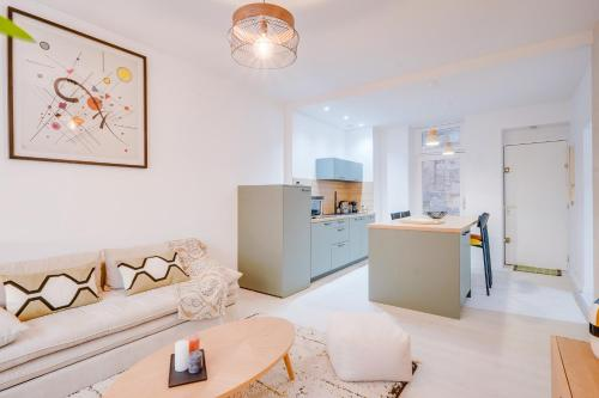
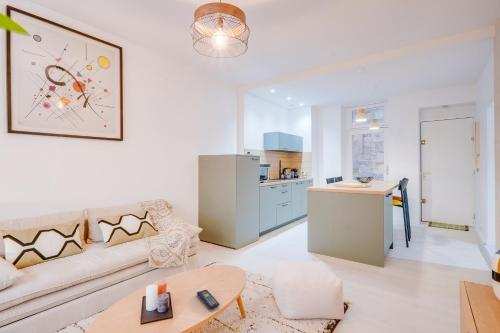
+ remote control [196,289,221,310]
